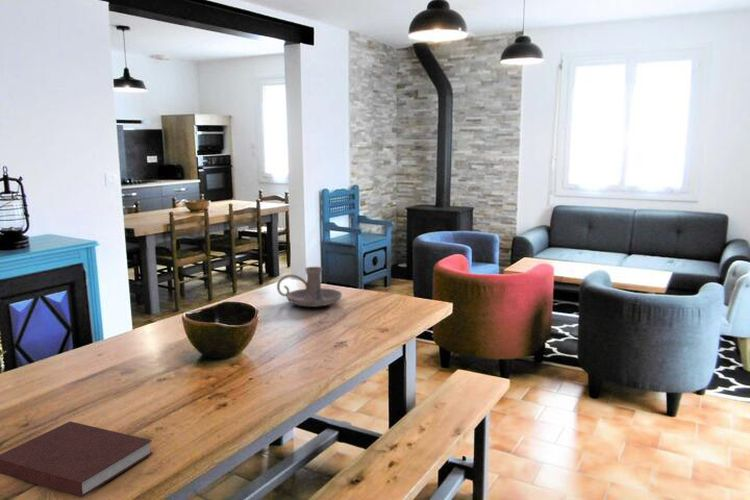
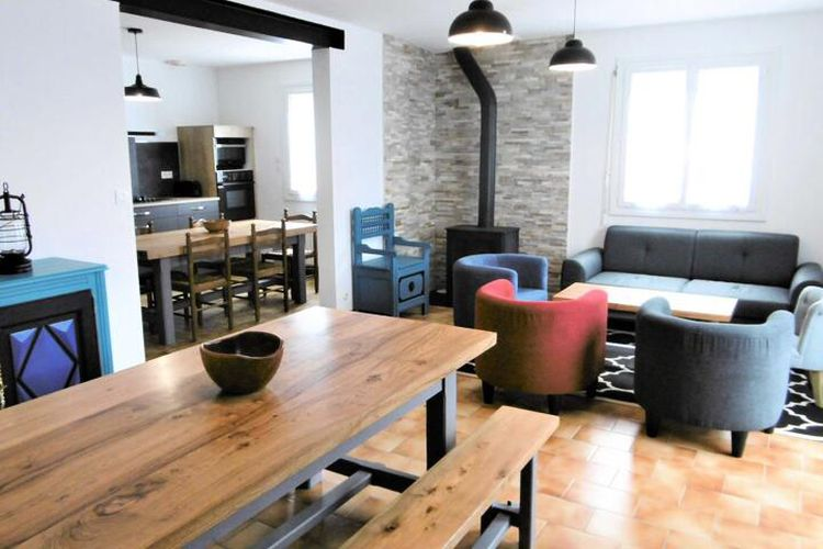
- notebook [0,420,154,498]
- candle holder [276,266,343,308]
